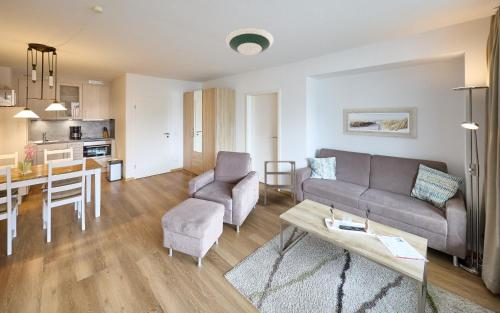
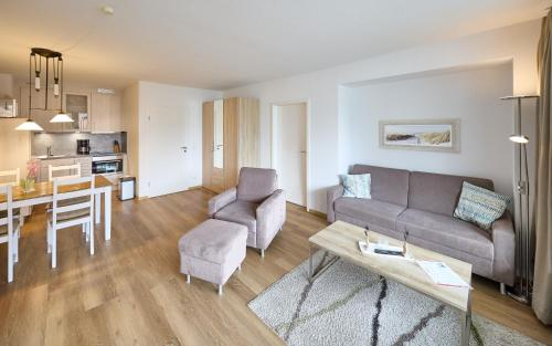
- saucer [225,26,274,56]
- side table [263,160,297,206]
